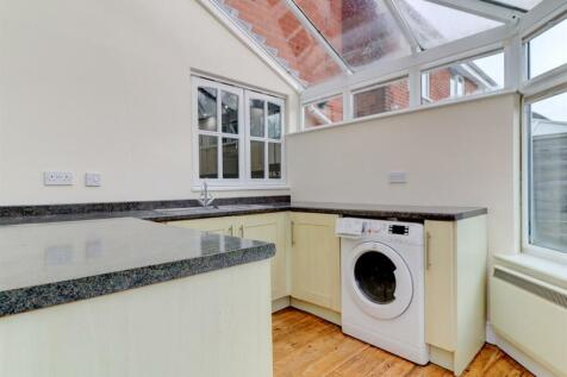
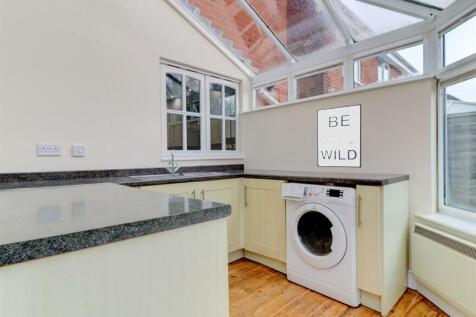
+ wall art [316,103,362,169]
